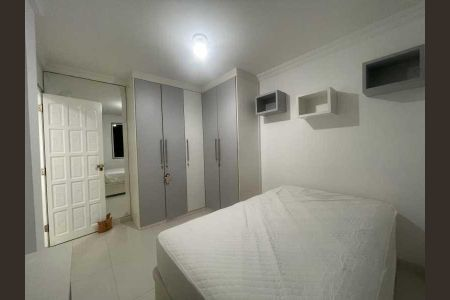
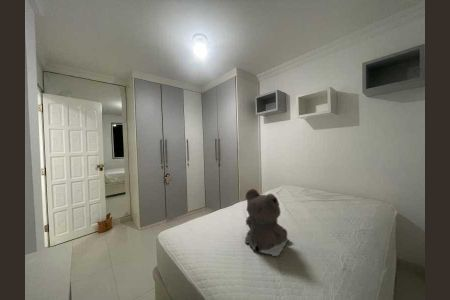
+ teddy bear [244,188,290,257]
